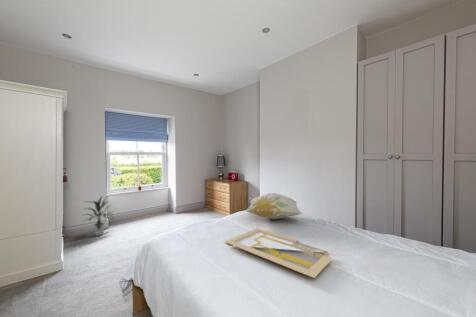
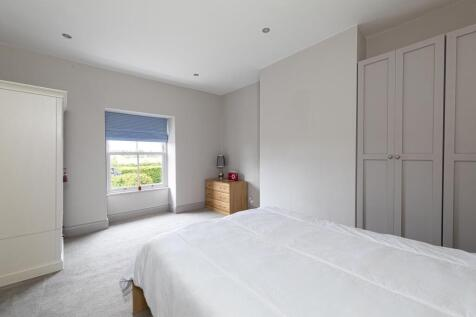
- decorative pillow [244,192,303,220]
- indoor plant [81,195,114,237]
- serving tray [224,227,334,279]
